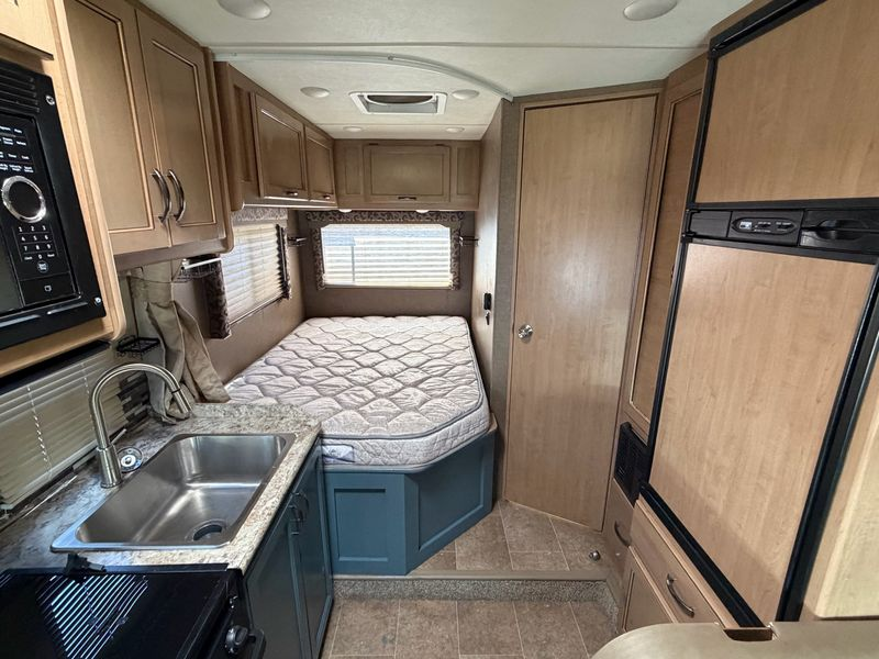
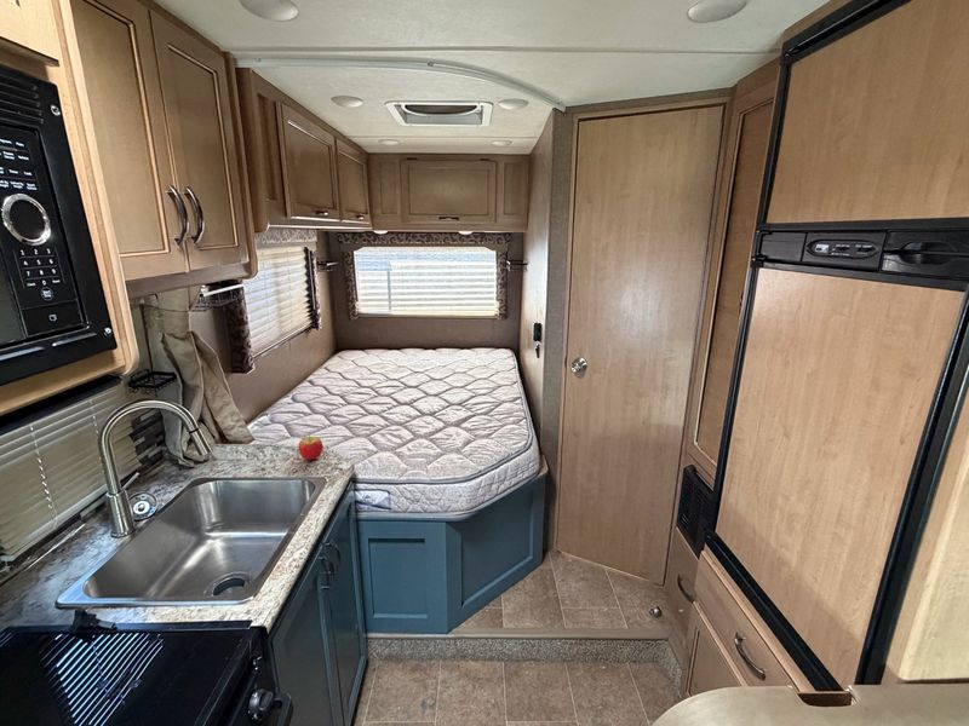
+ apple [297,433,323,461]
